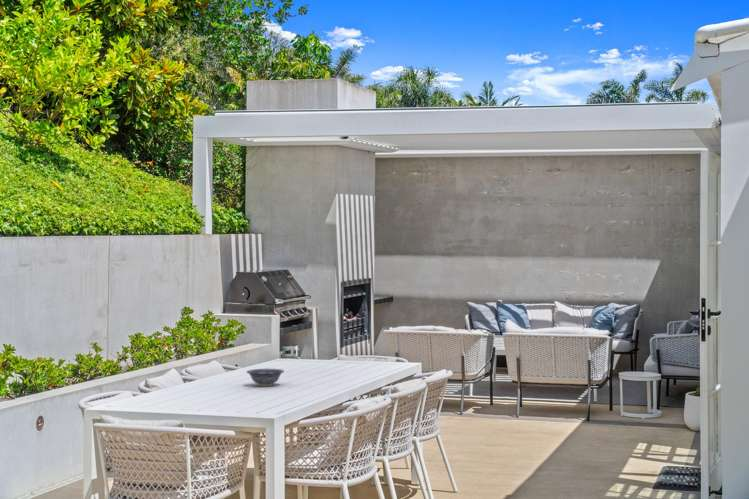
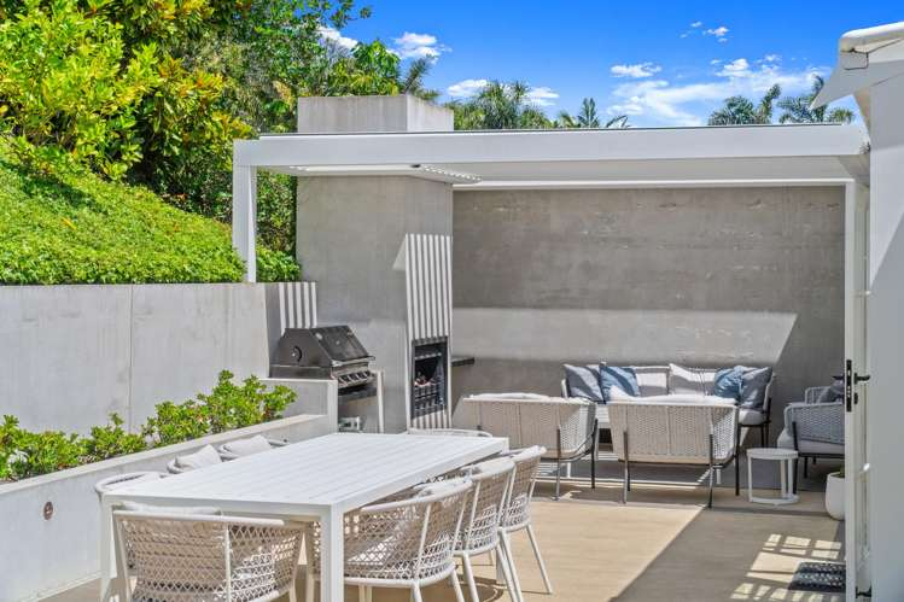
- decorative bowl [246,368,285,387]
